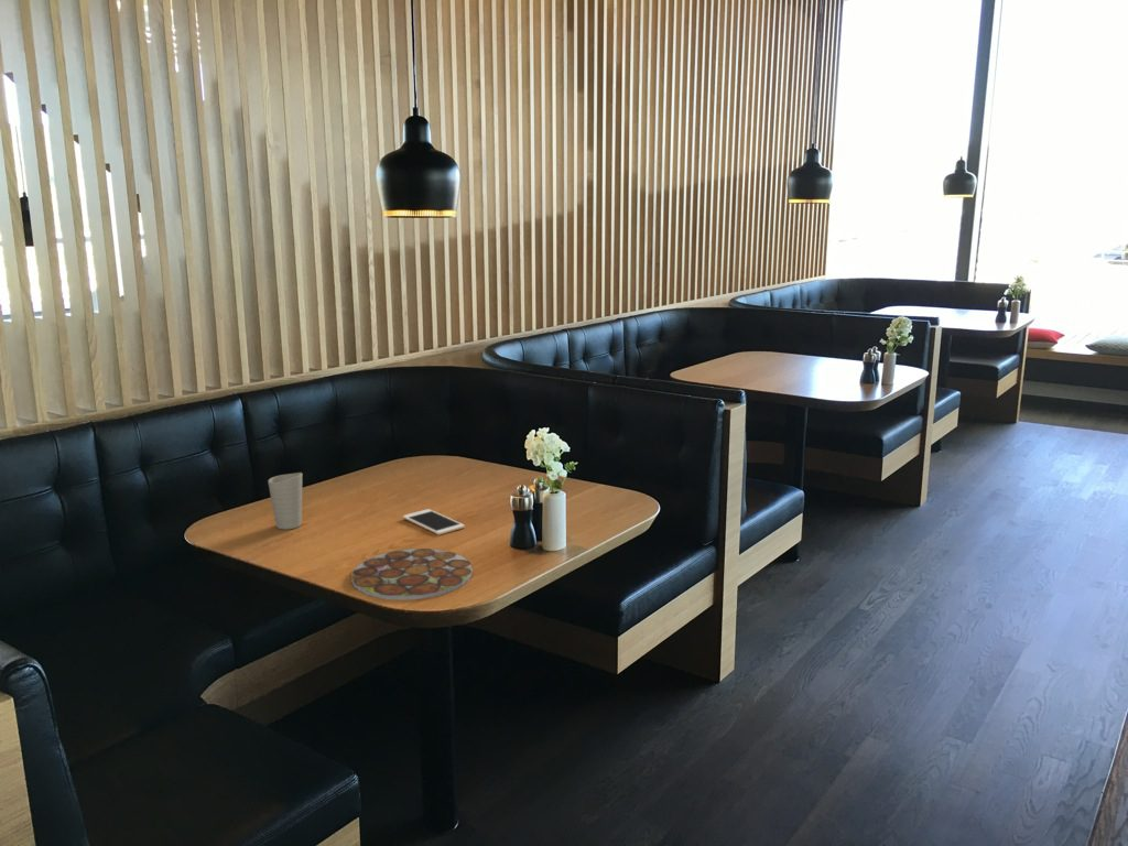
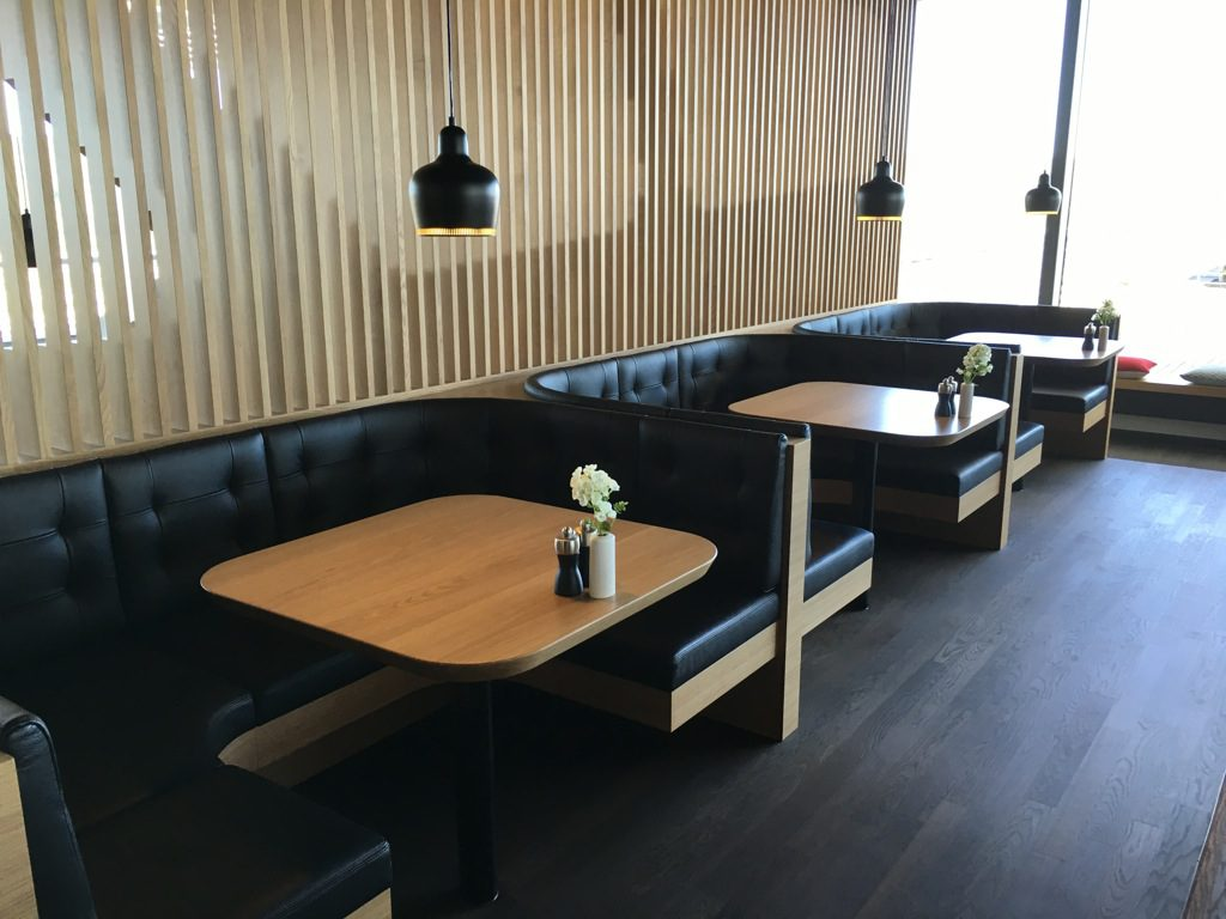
- cell phone [402,508,466,535]
- plate [350,547,474,601]
- cup [267,471,303,531]
